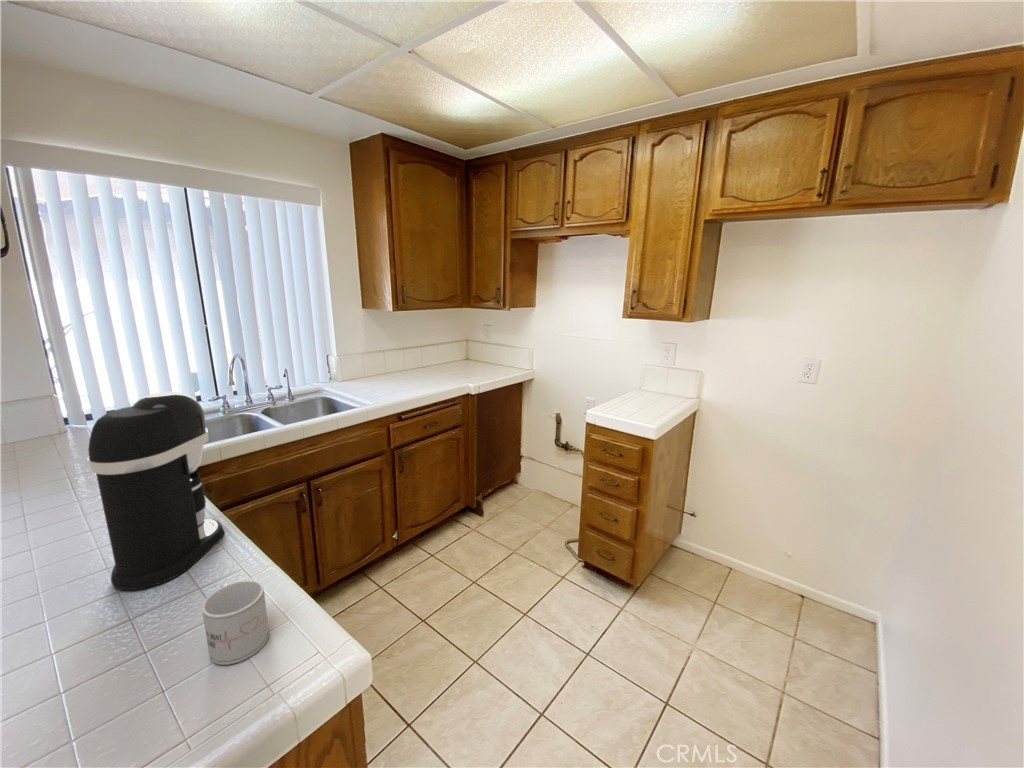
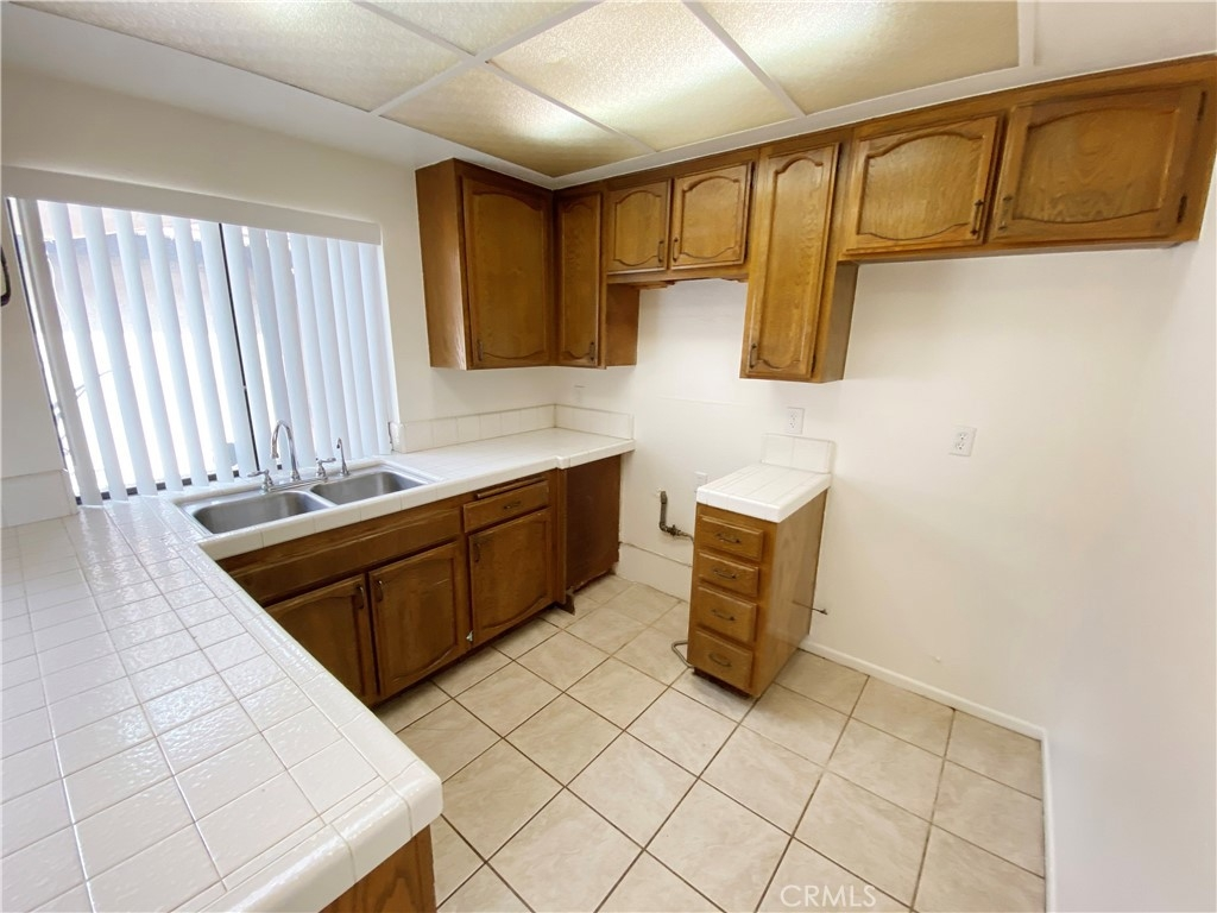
- coffee maker [87,391,225,591]
- mug [201,579,270,666]
